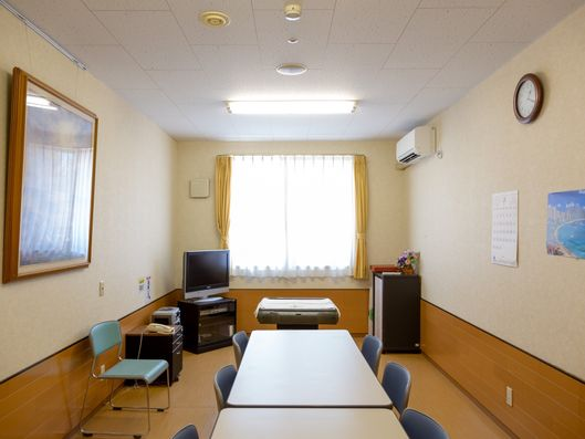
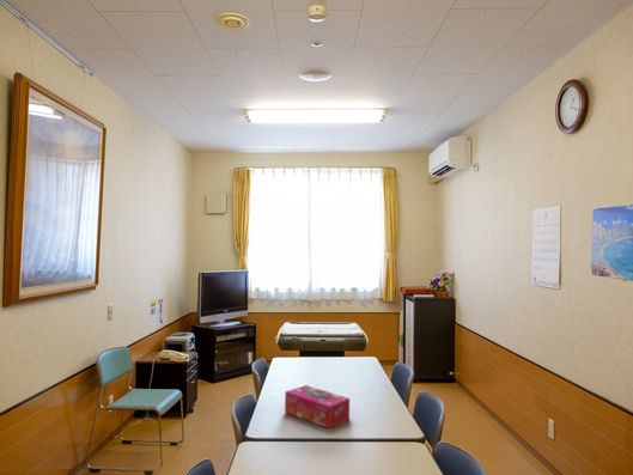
+ tissue box [284,384,351,430]
